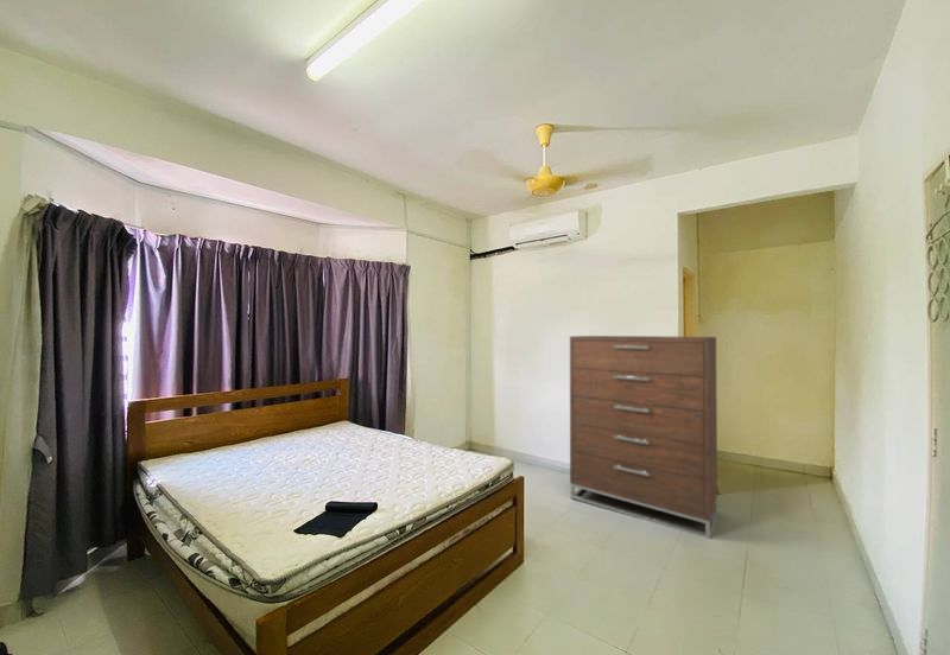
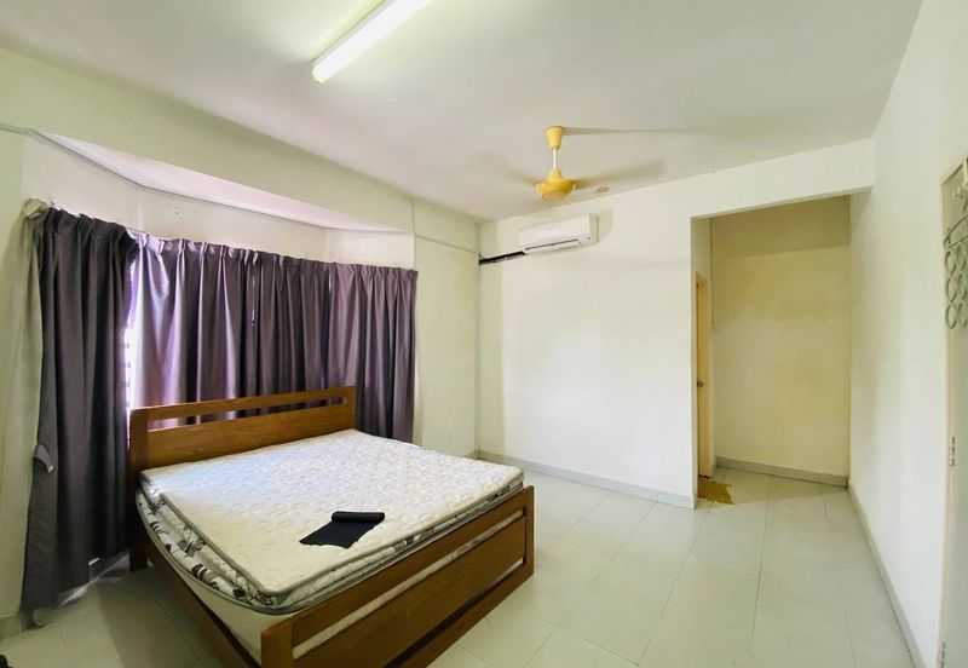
- dresser [569,335,718,540]
